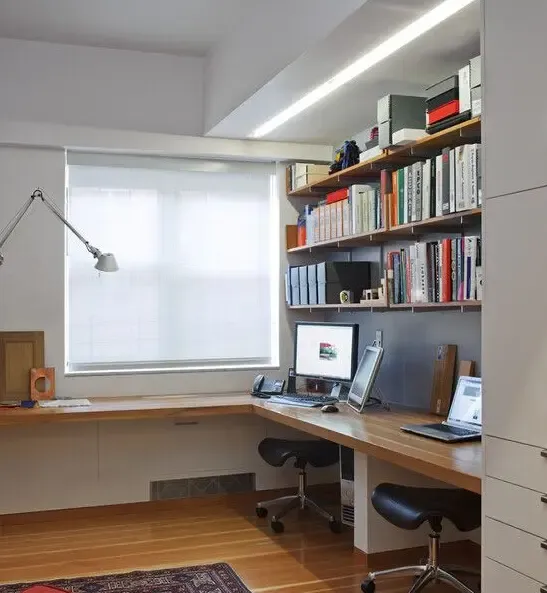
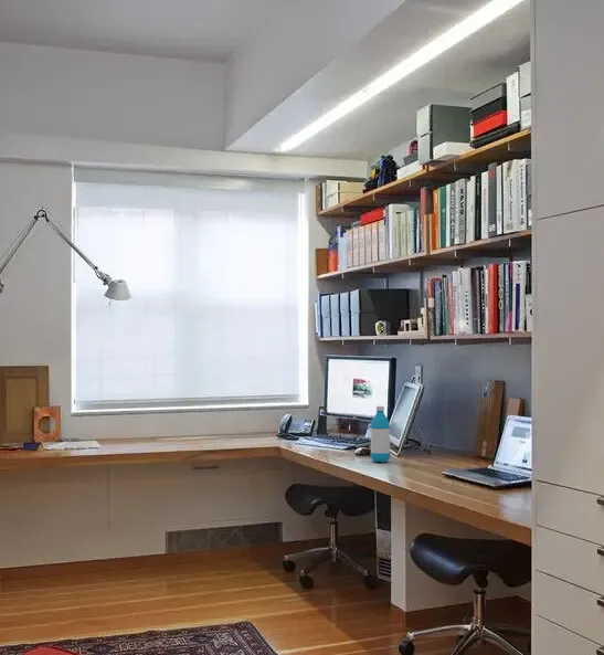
+ water bottle [370,405,391,464]
